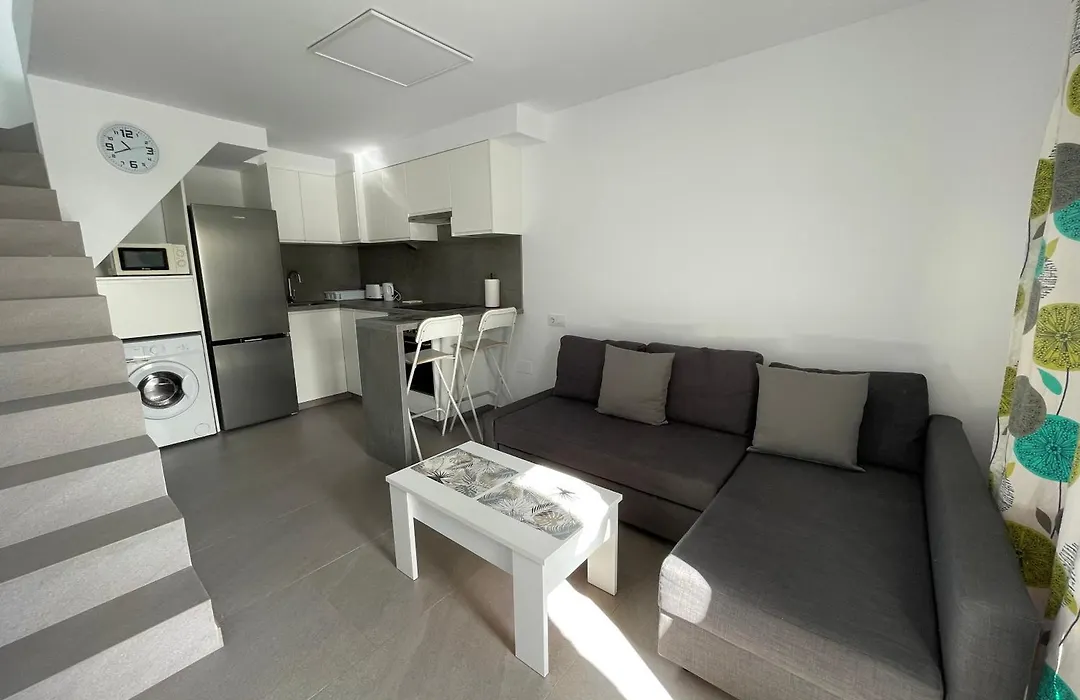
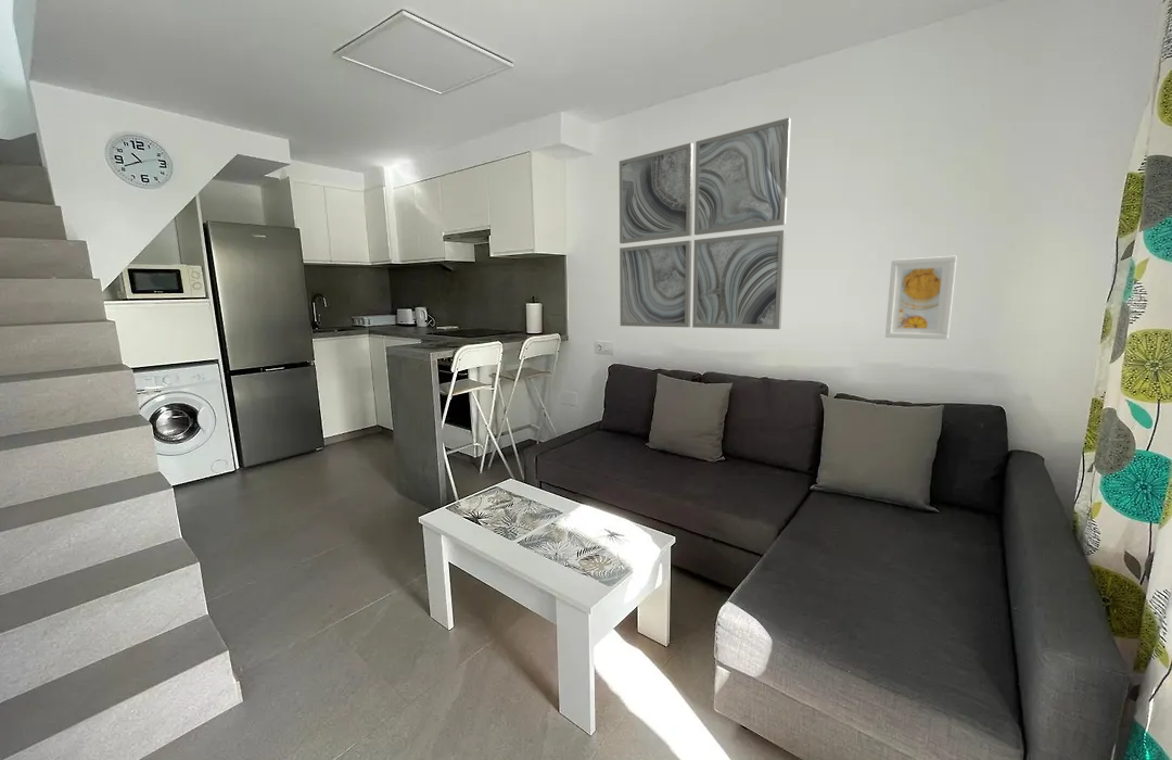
+ wall art [619,116,792,330]
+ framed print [884,255,958,341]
